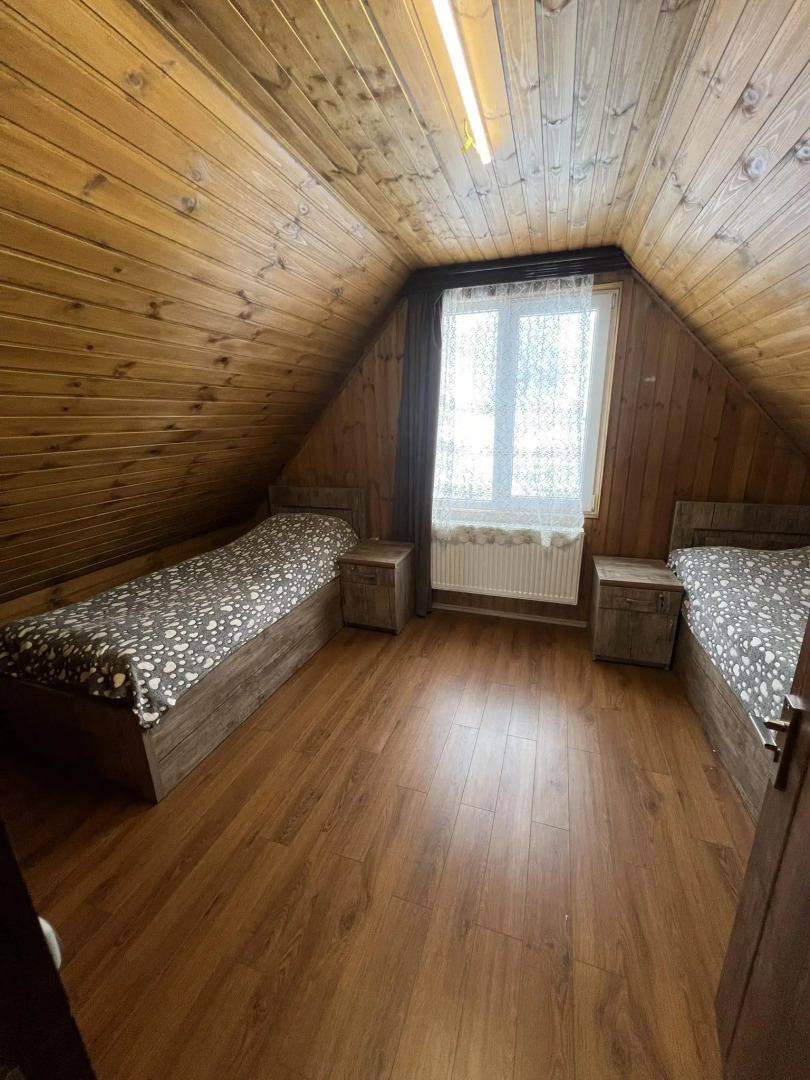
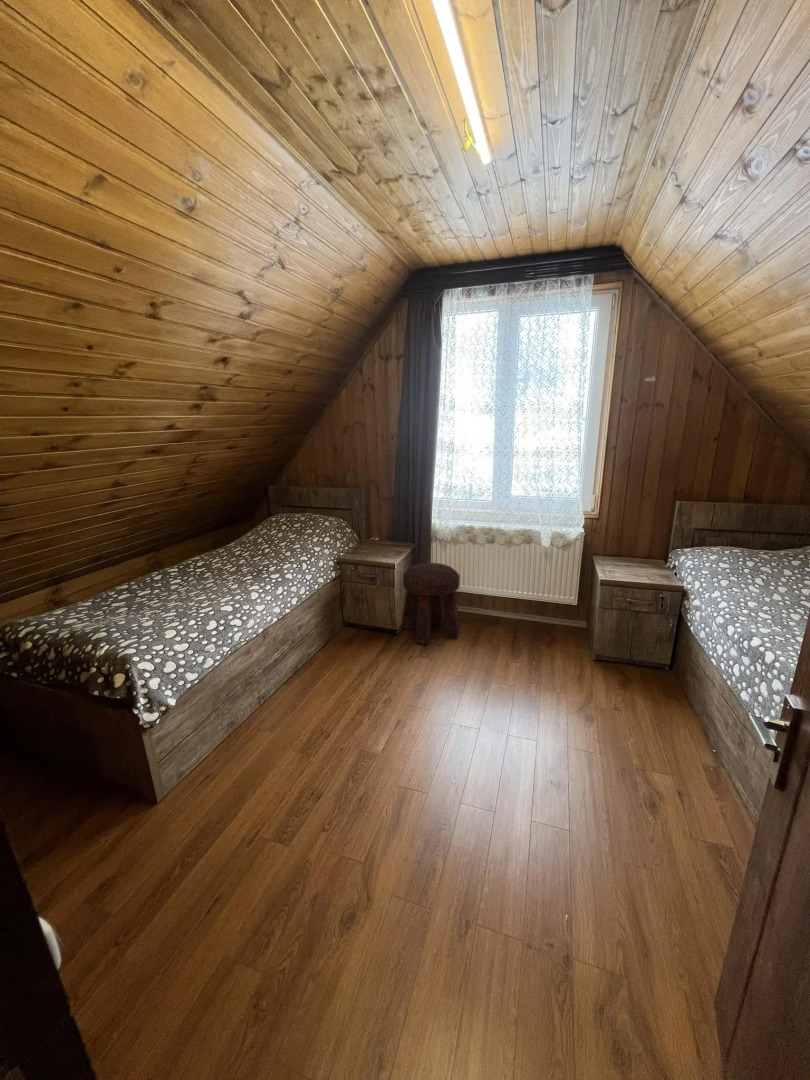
+ stool [401,562,461,646]
